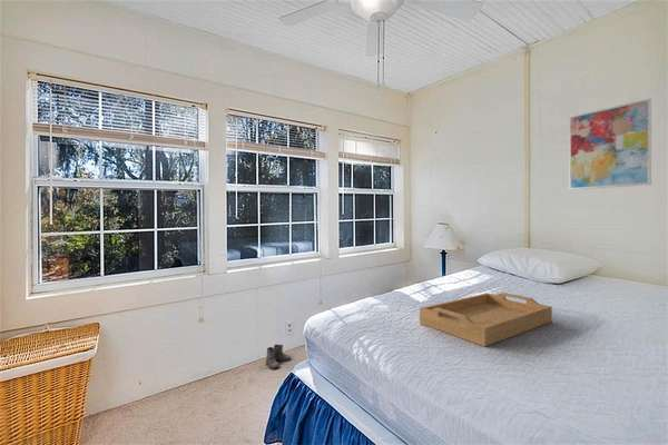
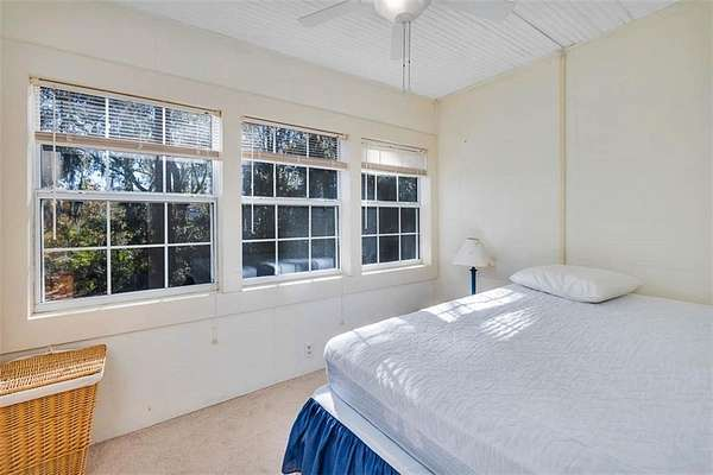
- boots [265,344,292,369]
- serving tray [419,291,553,347]
- wall art [568,97,652,191]
